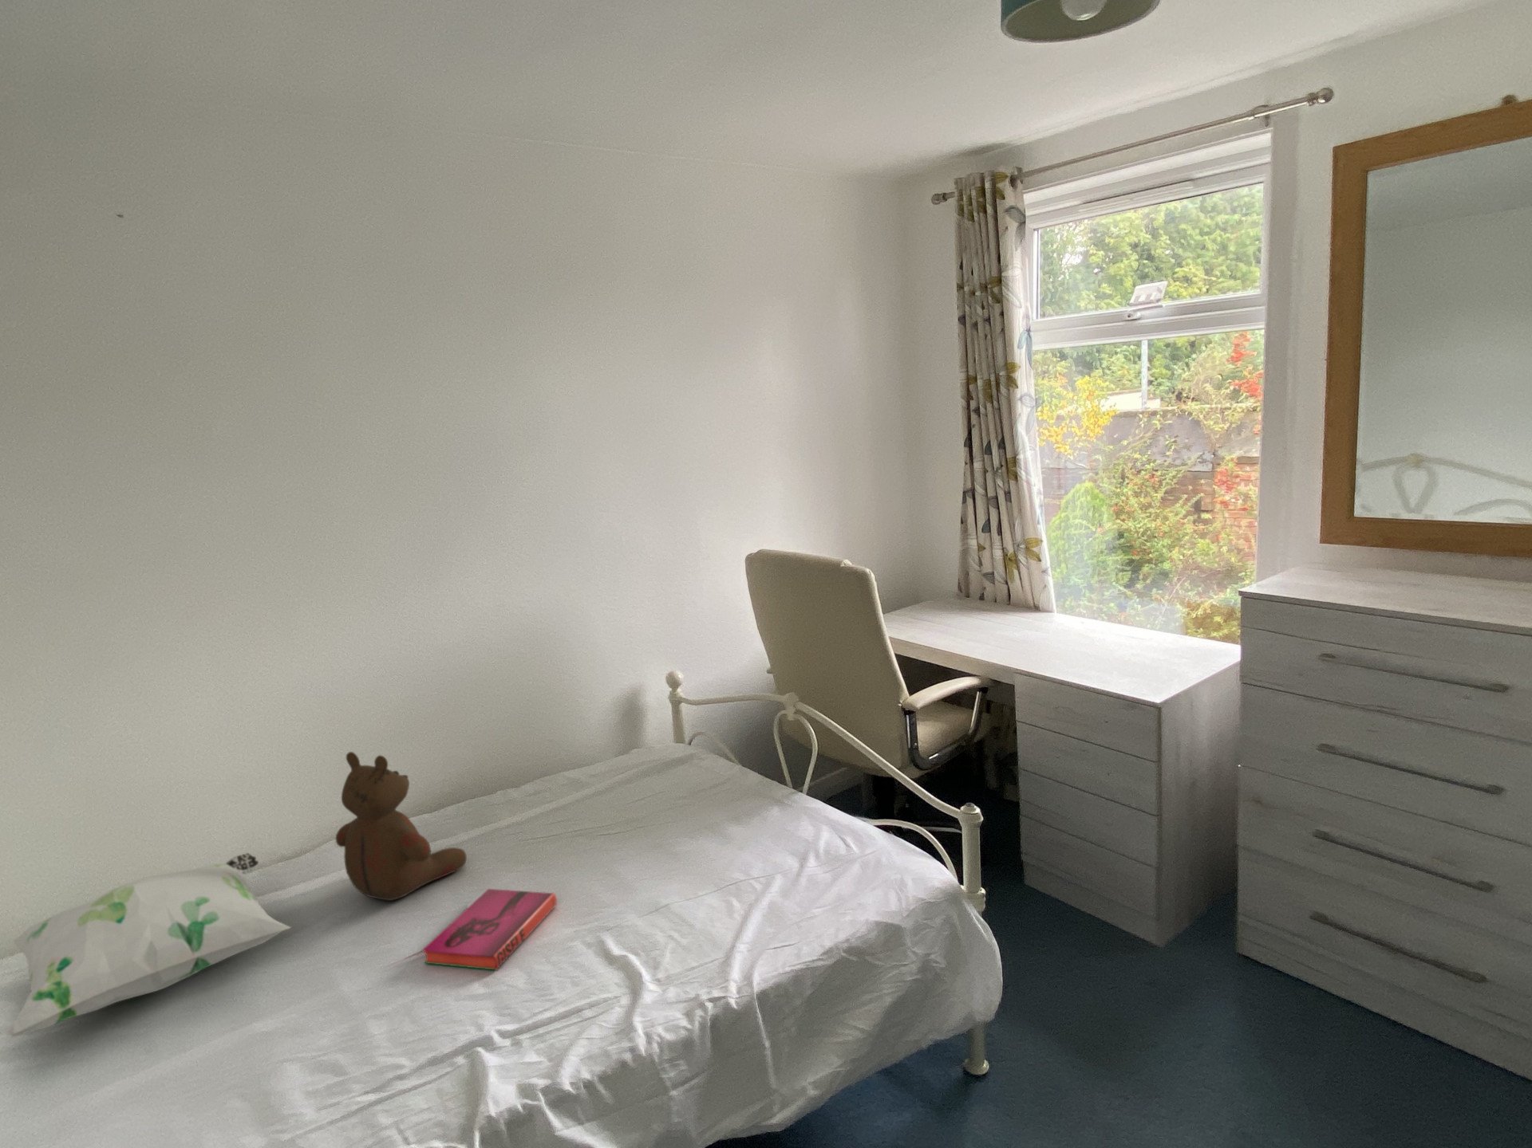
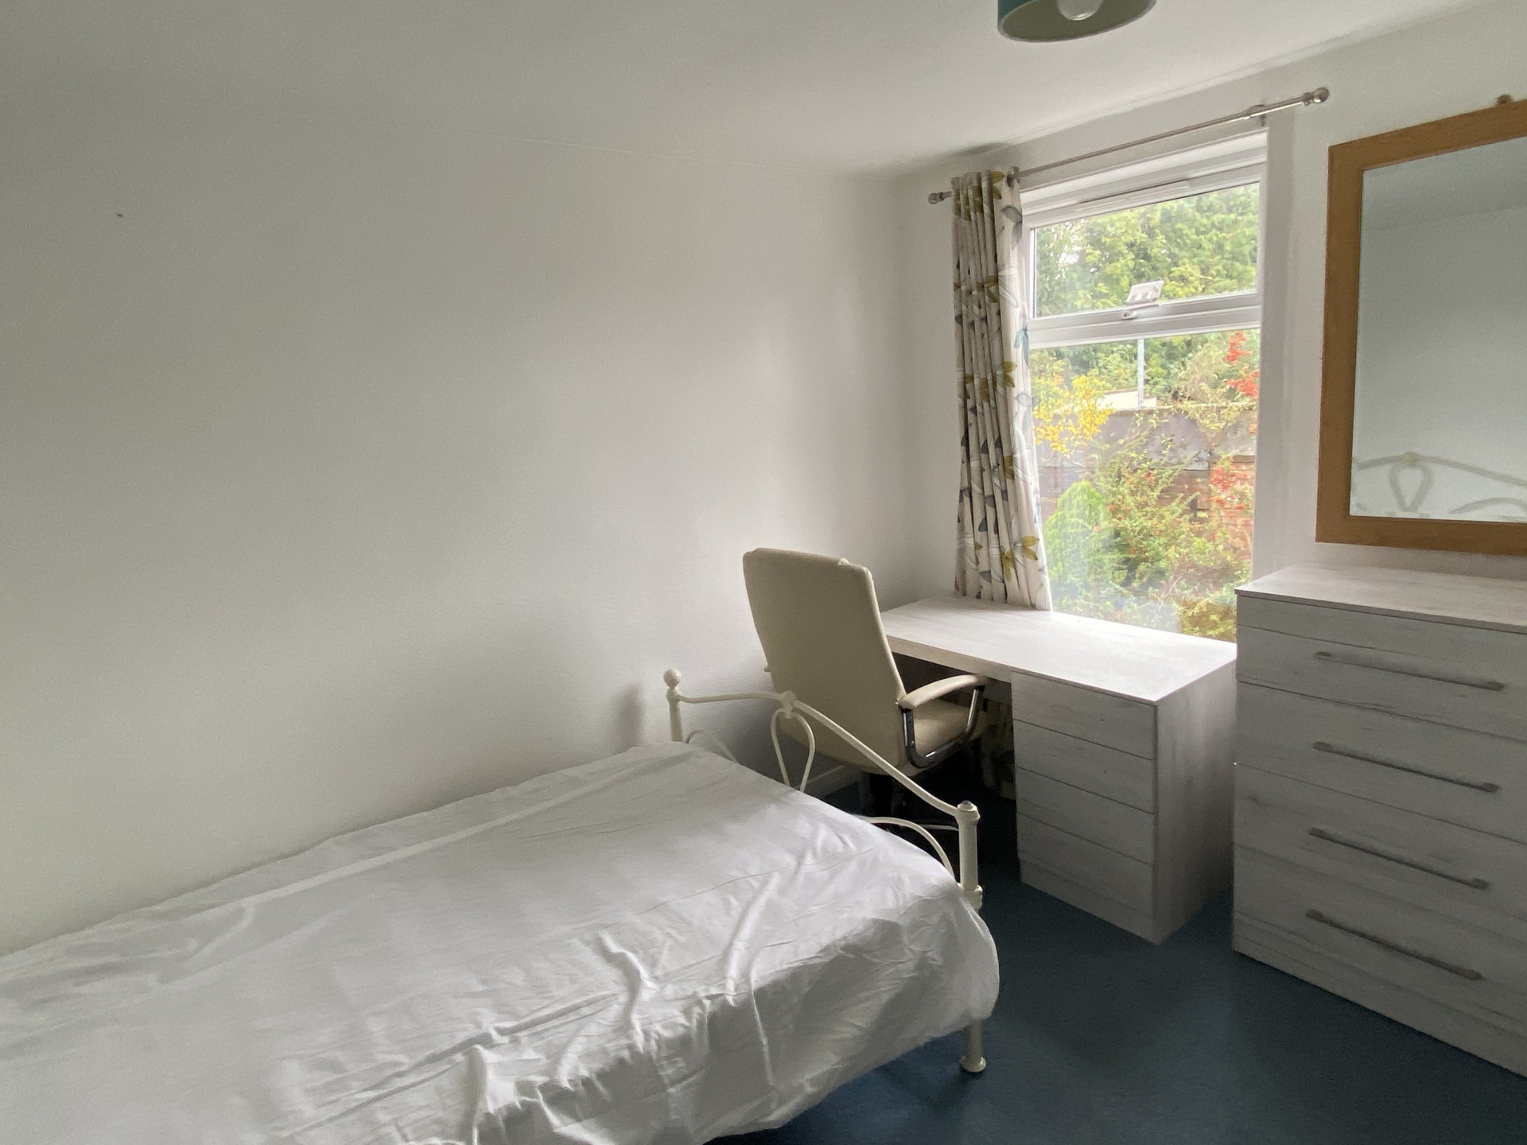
- teddy bear [335,751,468,902]
- decorative pillow [7,853,292,1037]
- hardback book [421,888,557,972]
